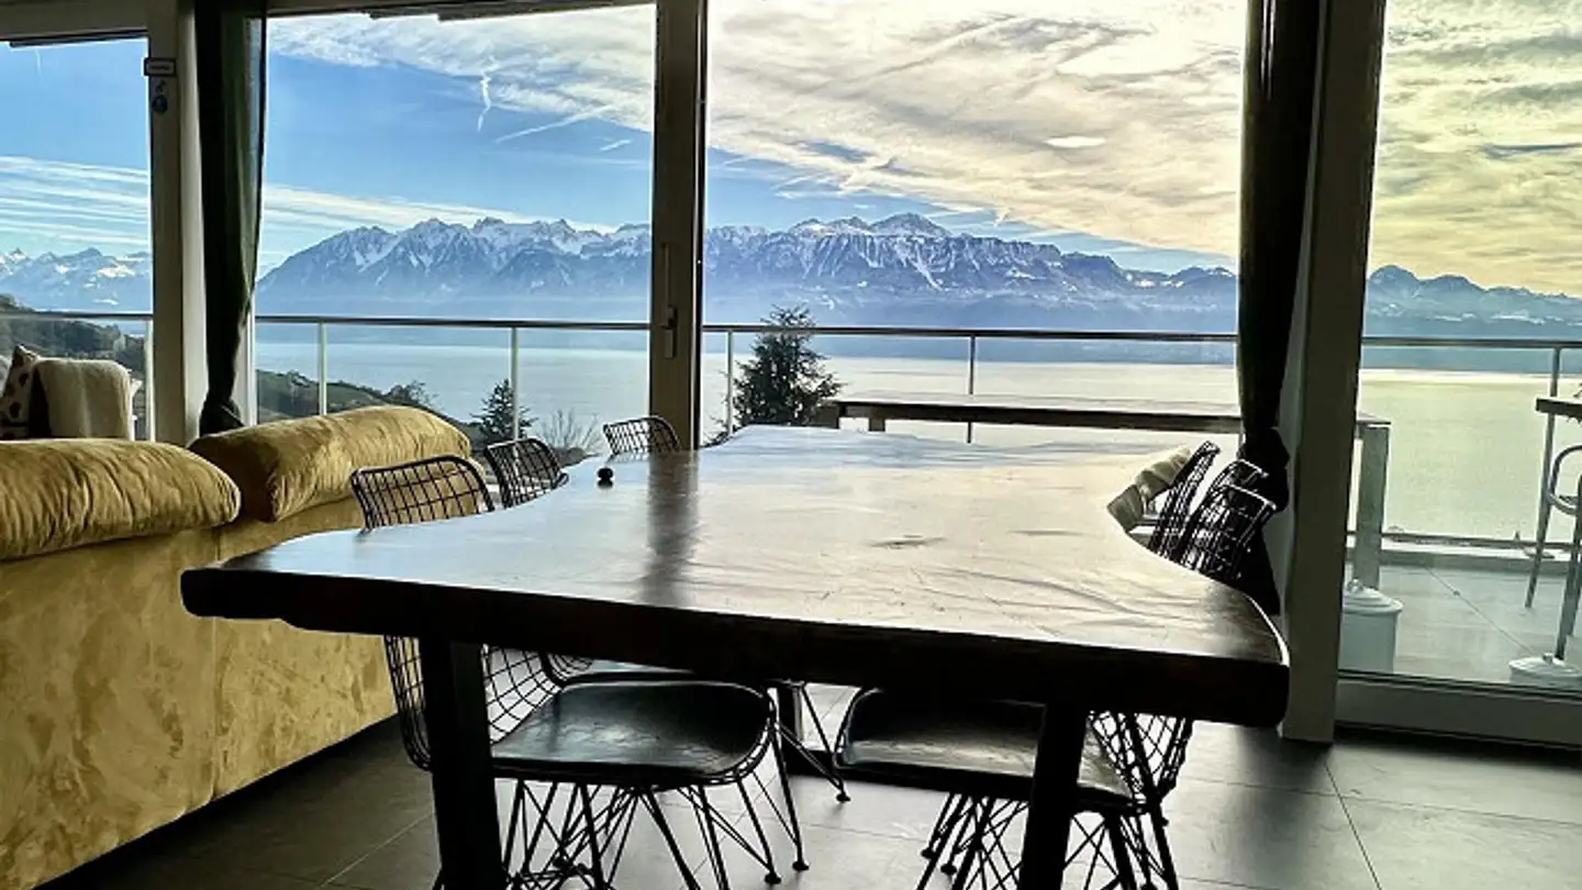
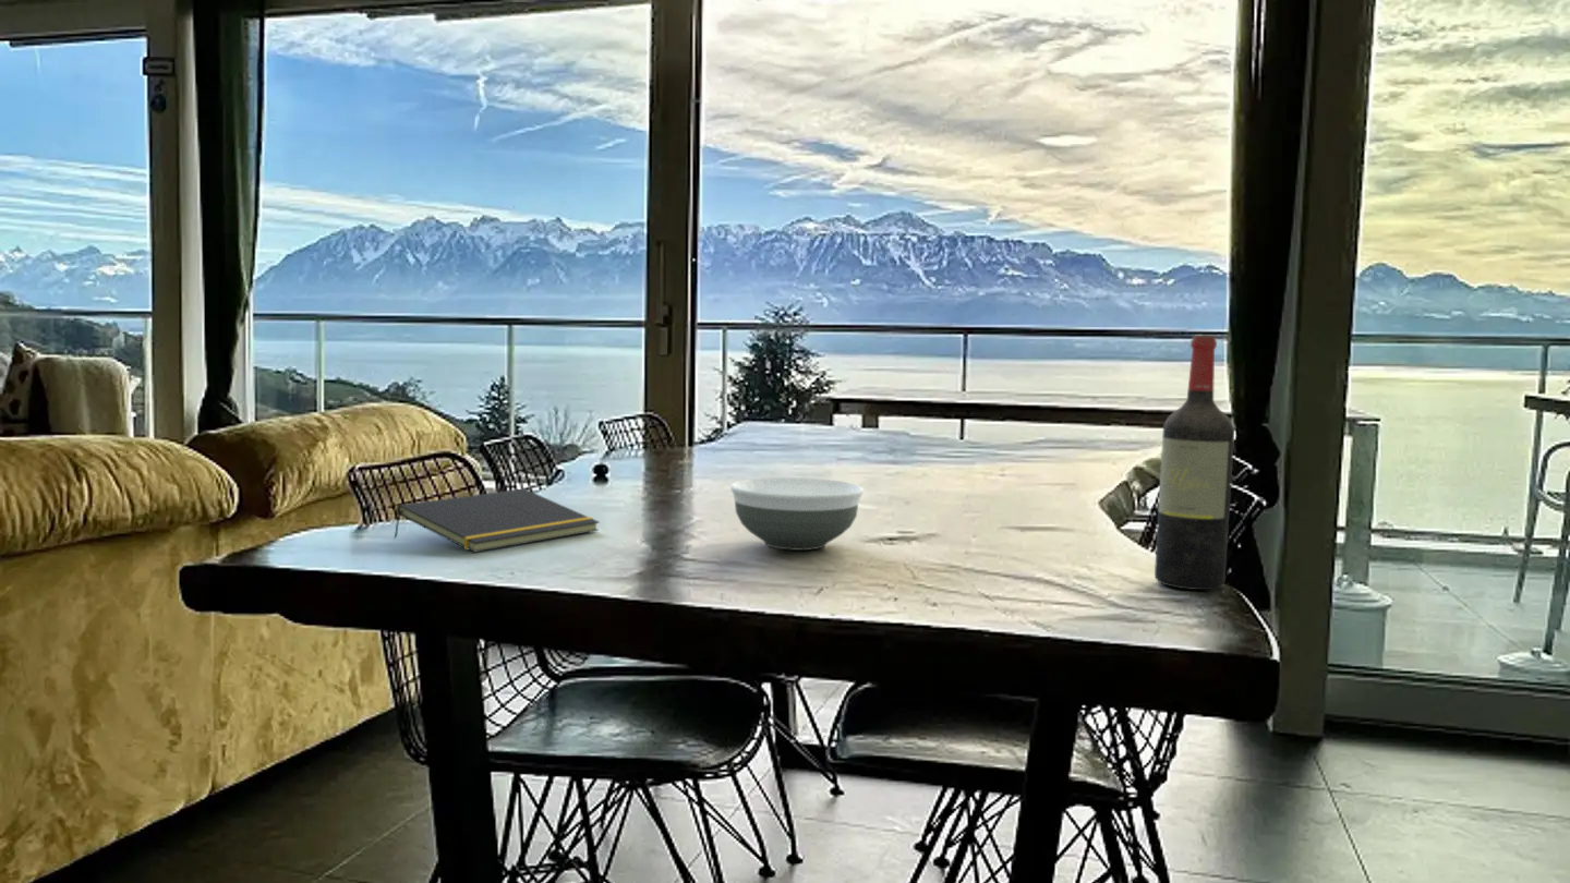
+ notepad [392,487,601,554]
+ wine bottle [1154,335,1235,591]
+ bowl [729,476,865,552]
